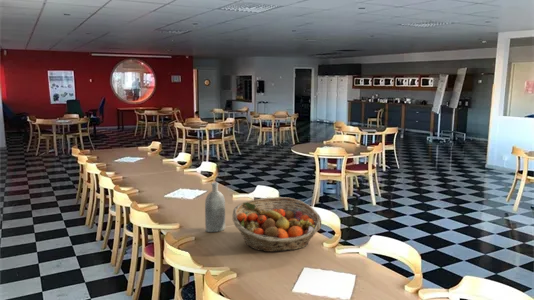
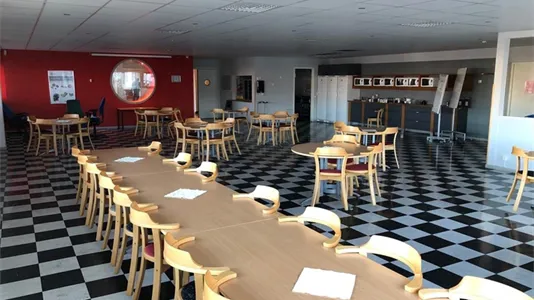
- fruit basket [231,196,322,253]
- bottle [204,181,226,233]
